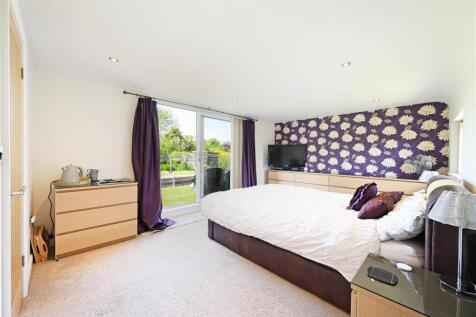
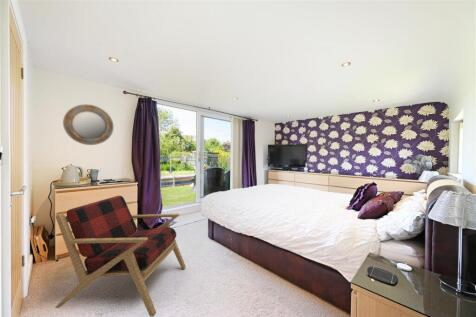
+ armchair [54,195,187,317]
+ home mirror [62,103,114,146]
